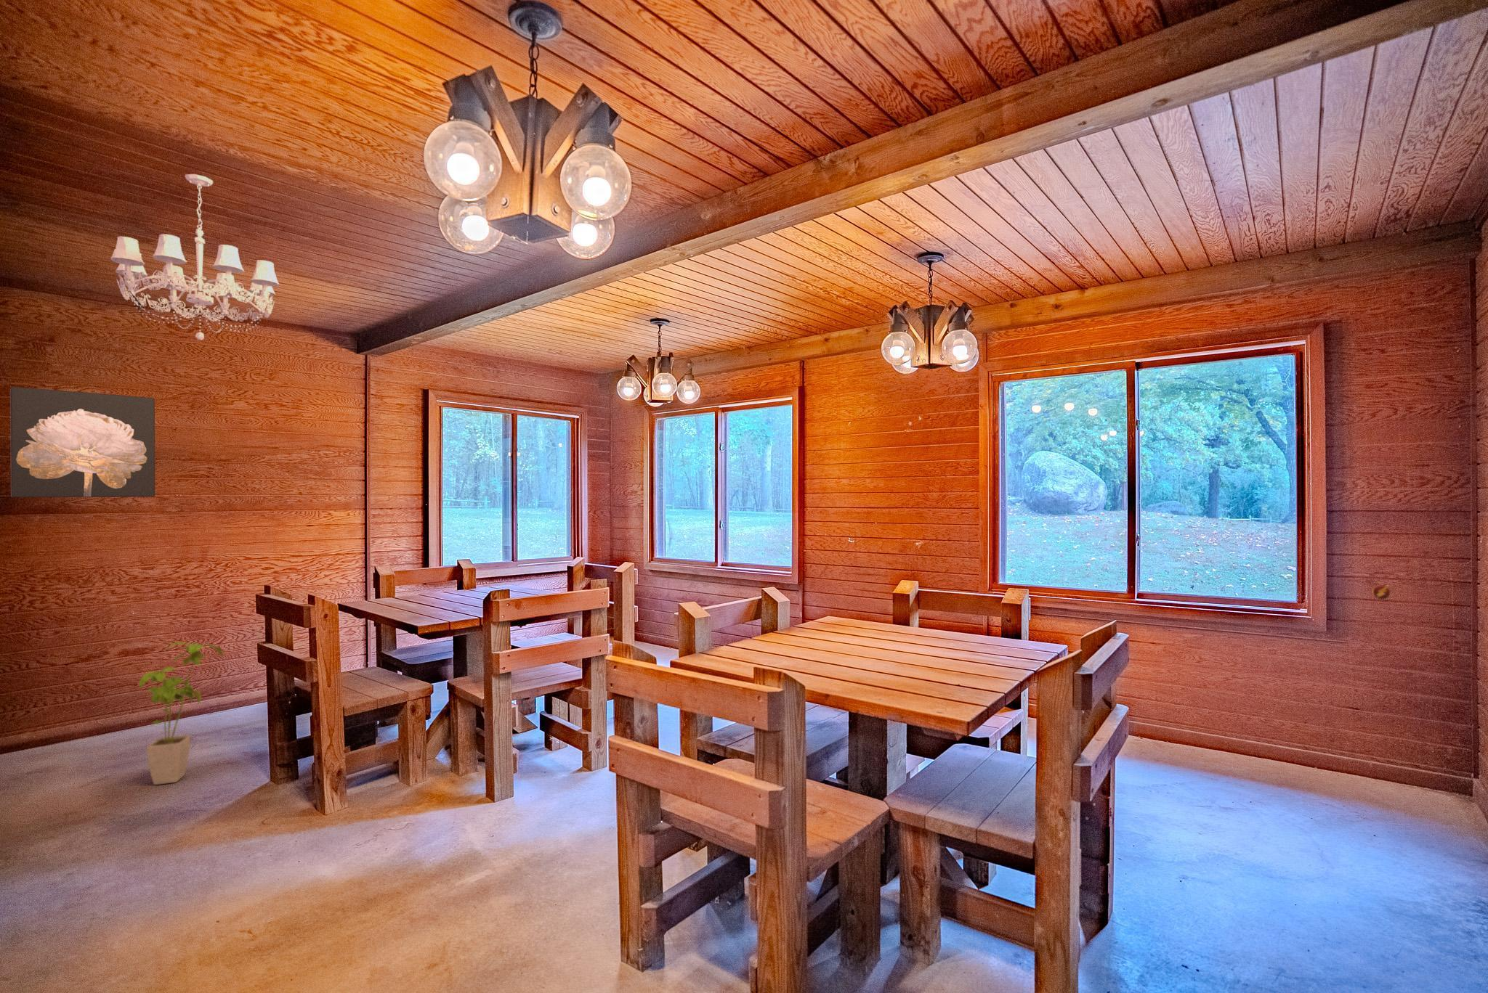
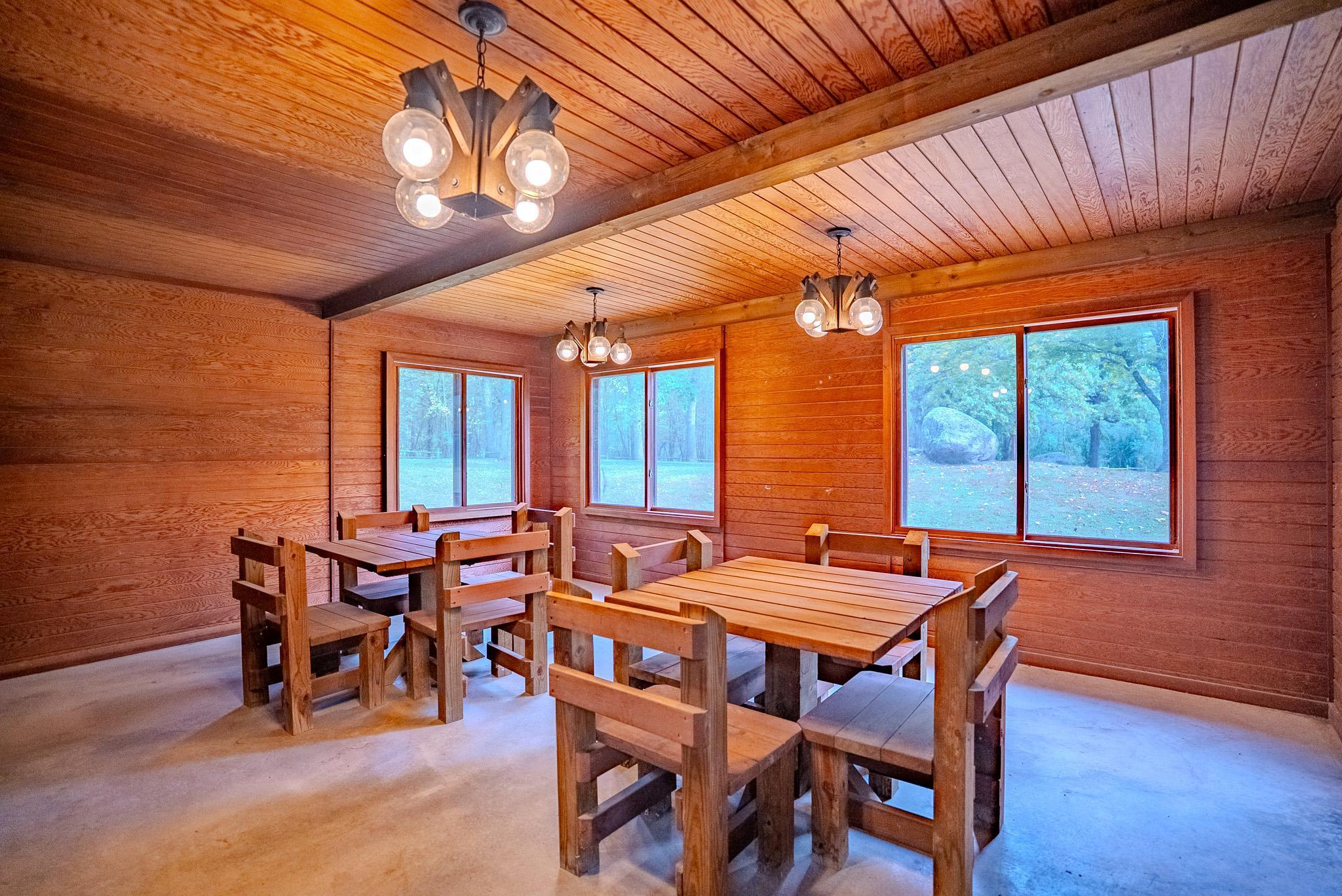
- wall art [10,386,155,498]
- house plant [139,642,224,786]
- badge [1372,584,1393,601]
- chandelier [110,174,279,340]
